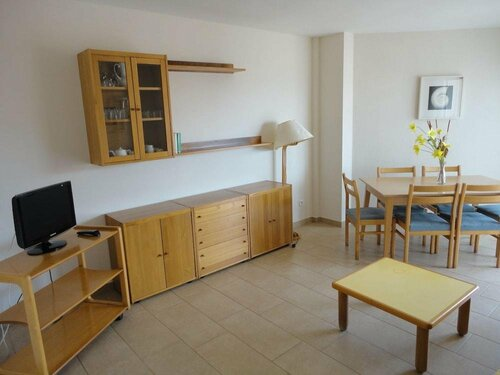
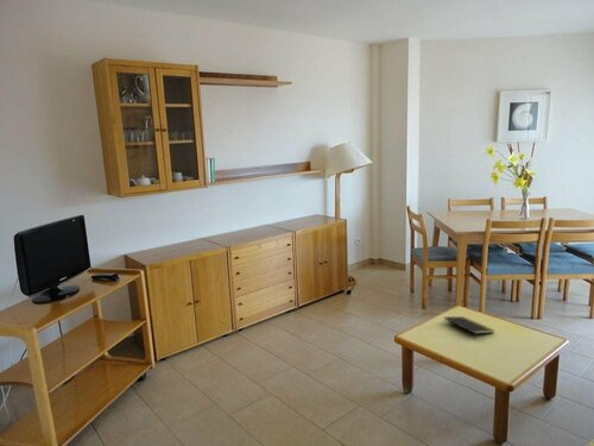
+ notepad [443,315,495,340]
